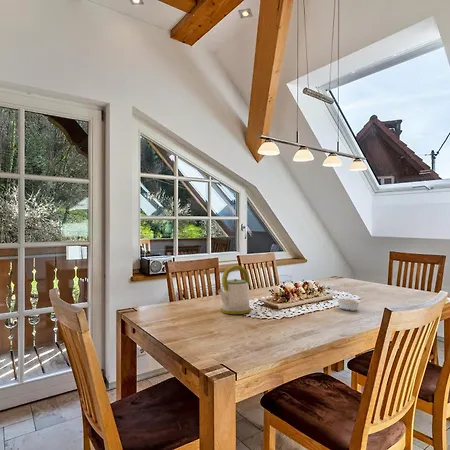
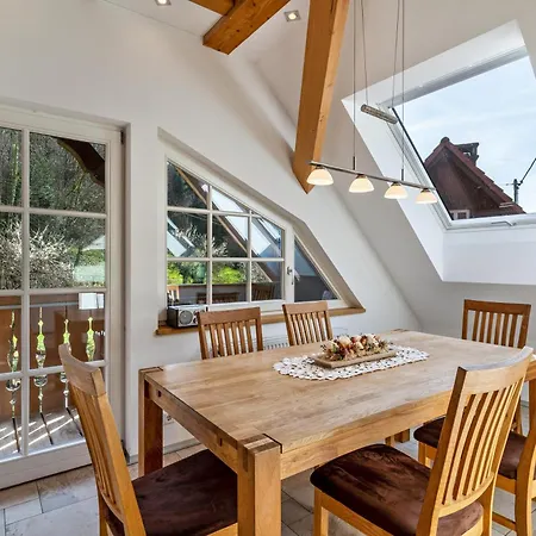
- kettle [217,265,252,315]
- legume [335,294,362,312]
